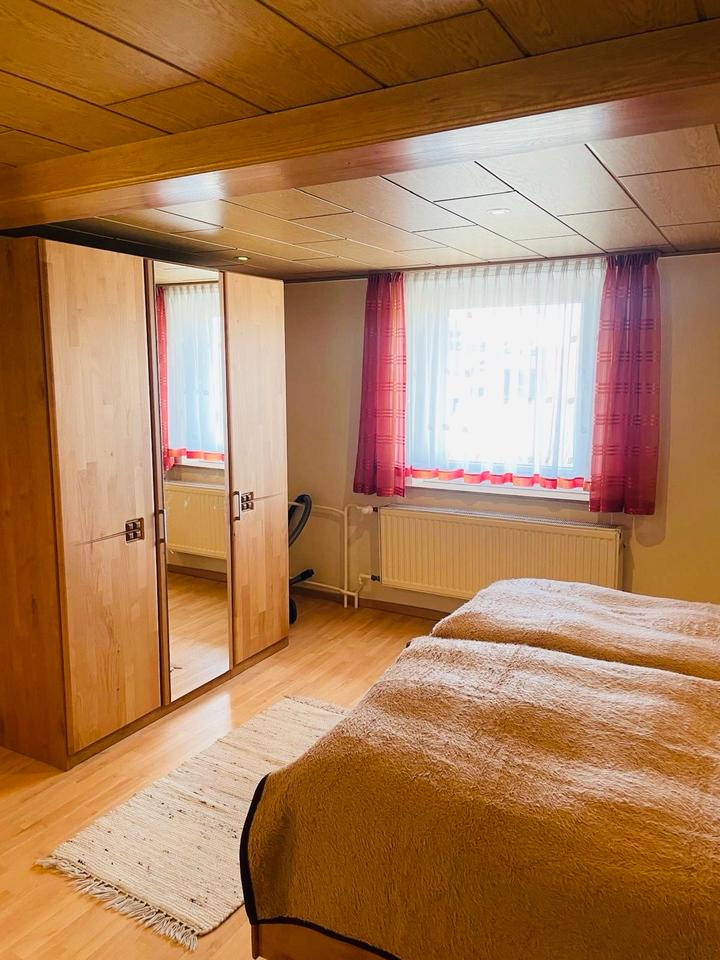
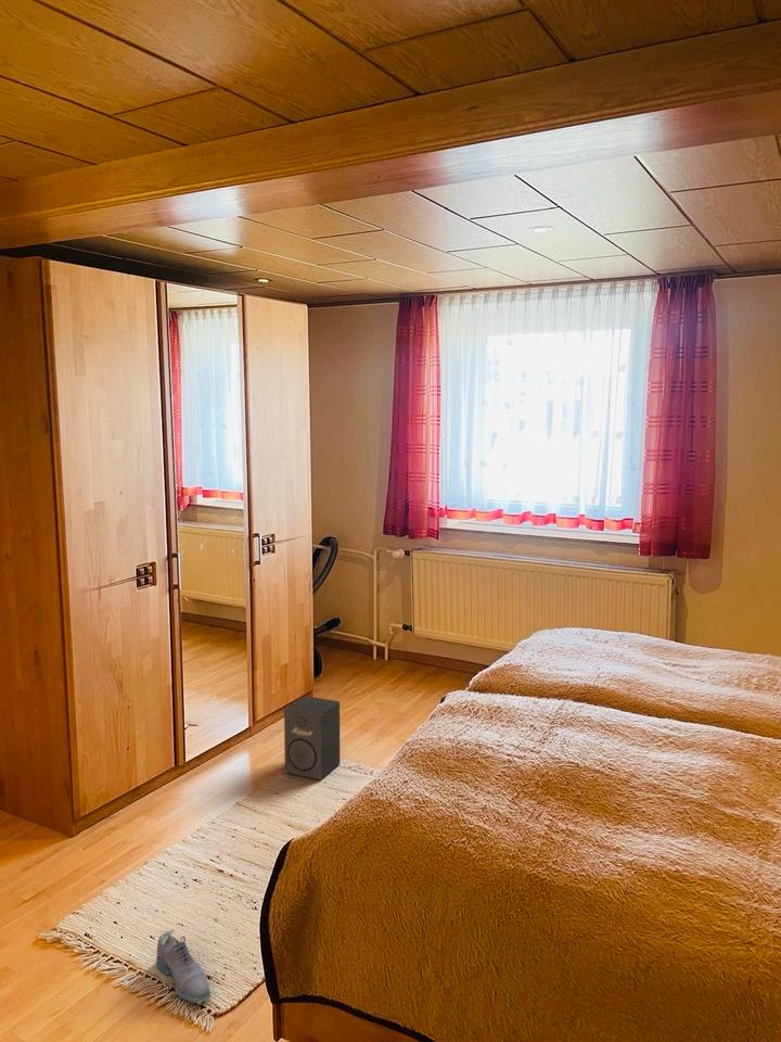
+ shoe [155,929,212,1005]
+ speaker [283,695,341,780]
